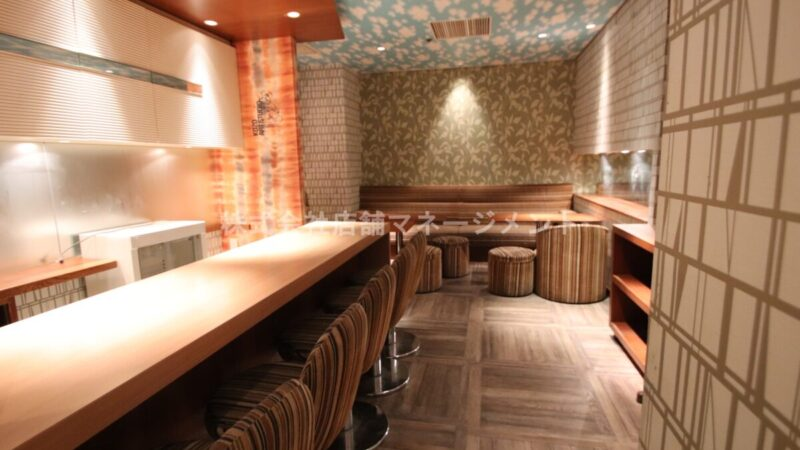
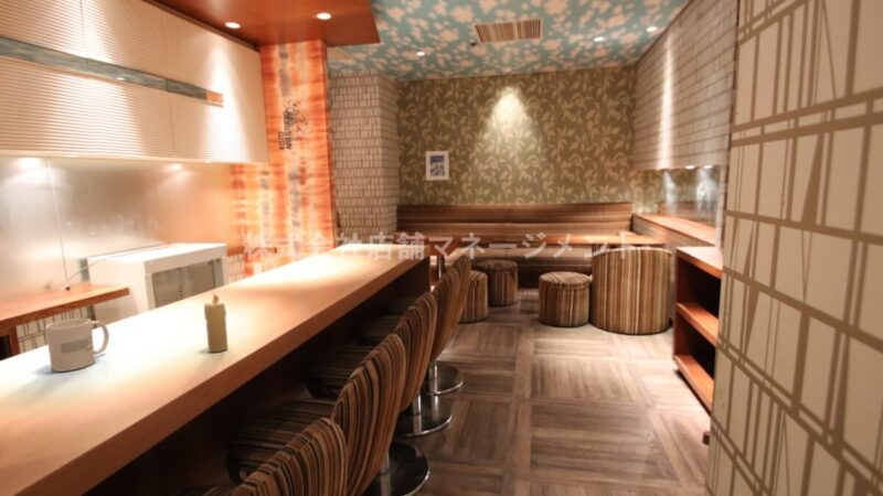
+ candle [203,292,228,353]
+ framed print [425,150,450,182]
+ mug [44,317,110,373]
